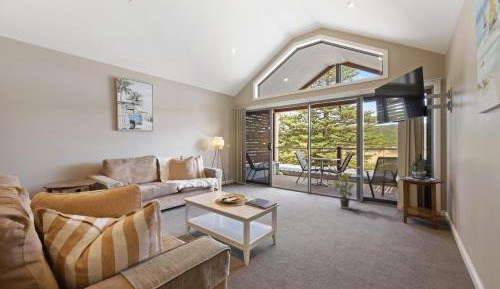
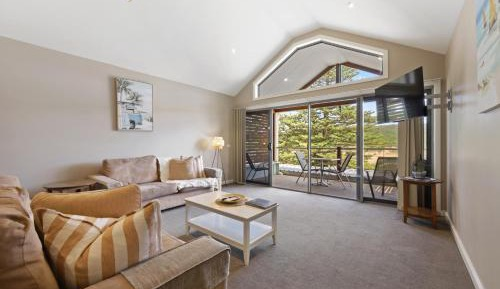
- potted plant [333,171,356,210]
